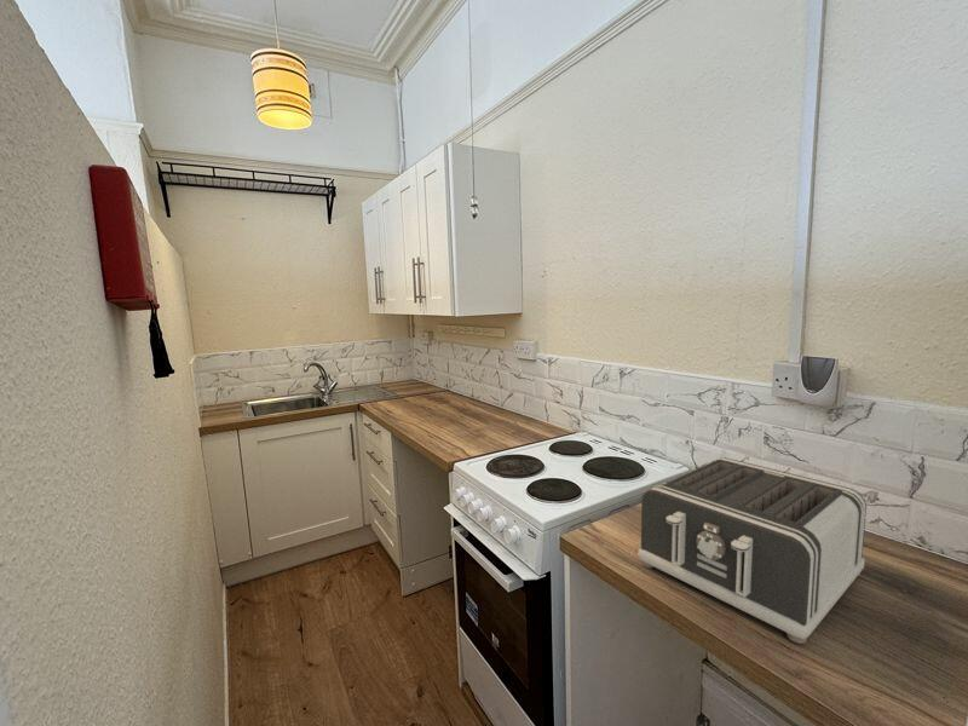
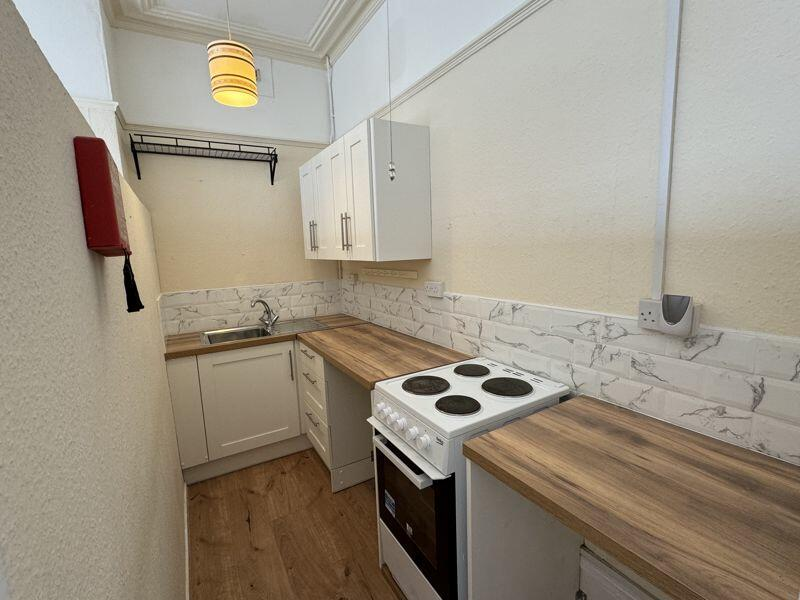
- toaster [636,456,868,645]
